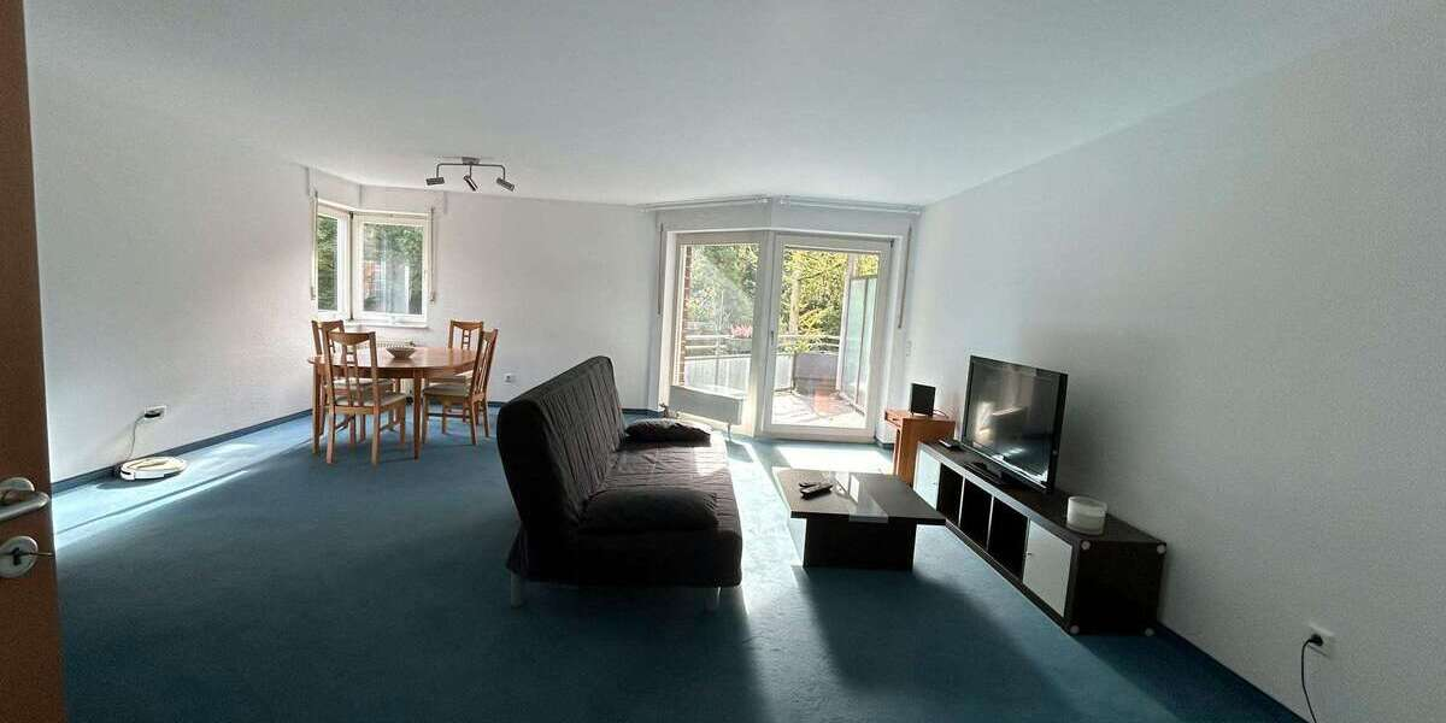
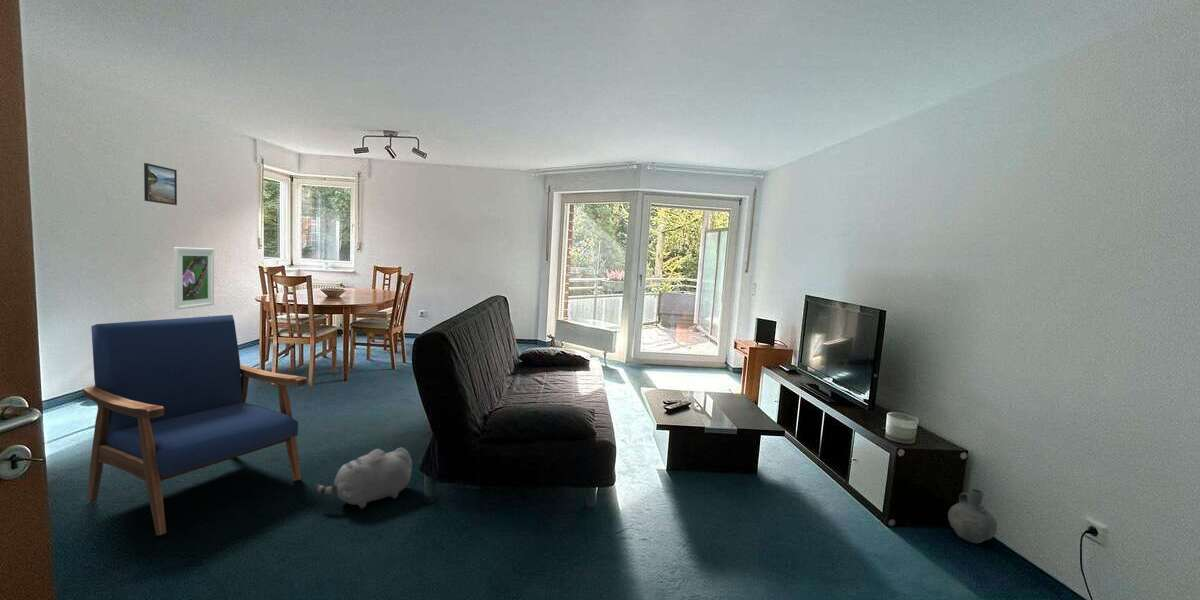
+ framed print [143,162,178,206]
+ ceramic jug [947,488,998,544]
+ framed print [173,246,215,311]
+ plush toy [314,447,413,510]
+ armchair [82,314,308,536]
